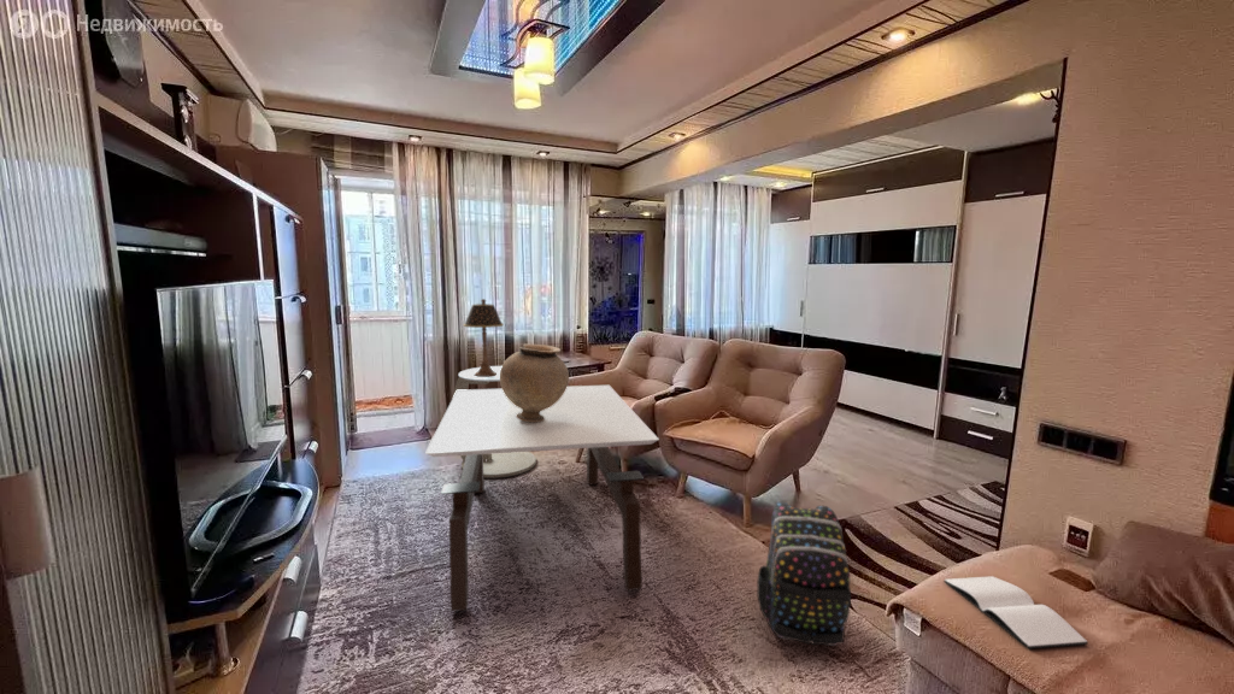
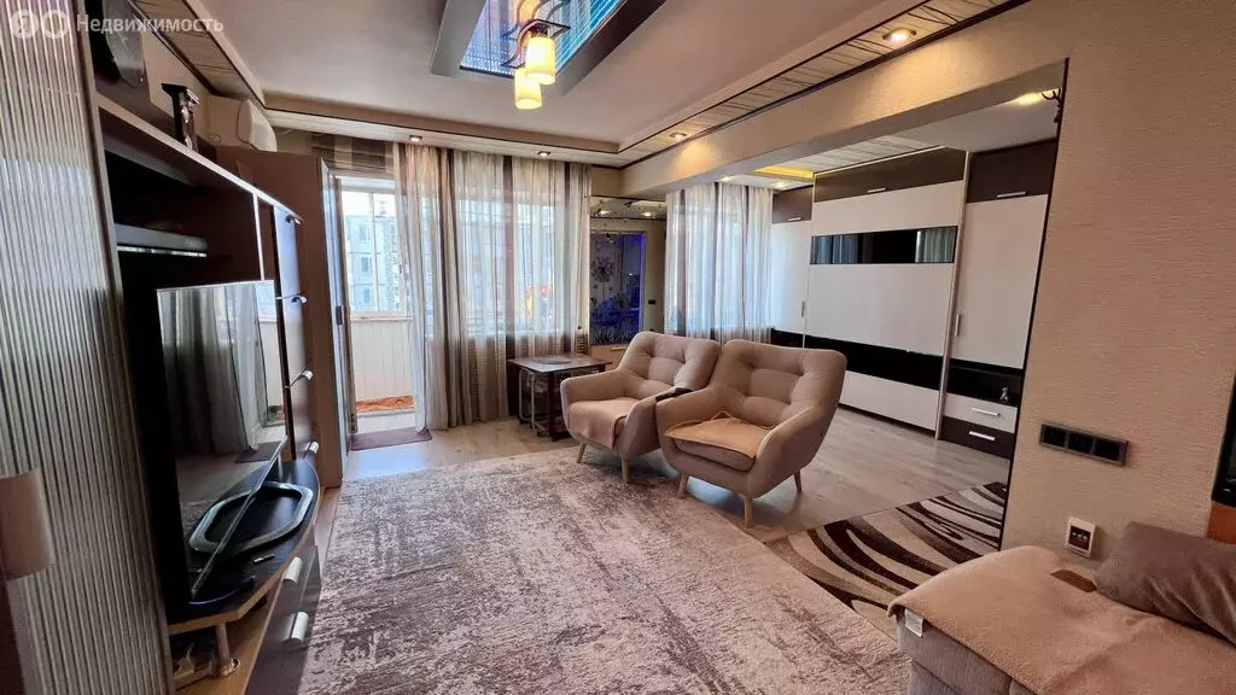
- vase [499,343,570,422]
- side table [452,365,537,480]
- table lamp [463,298,505,377]
- backpack [756,500,852,647]
- coffee table [424,384,660,613]
- book [942,575,1089,649]
